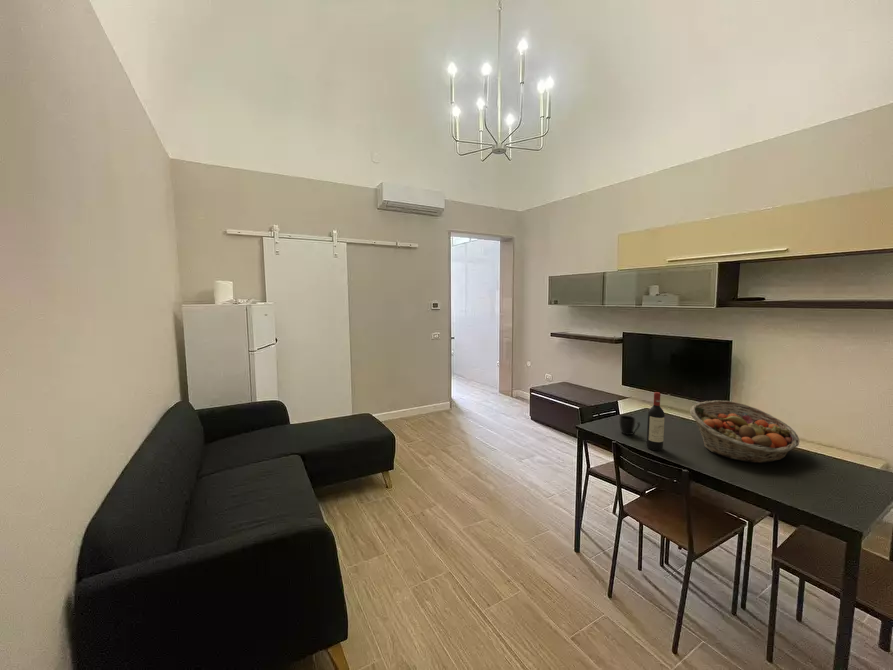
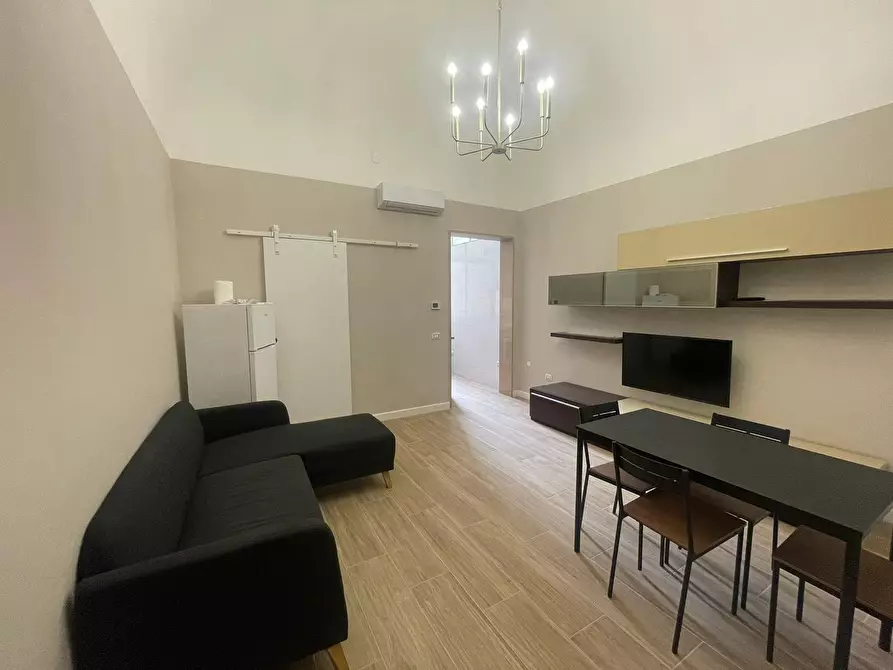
- wine bottle [646,391,666,452]
- mug [619,414,641,436]
- fruit basket [689,399,800,464]
